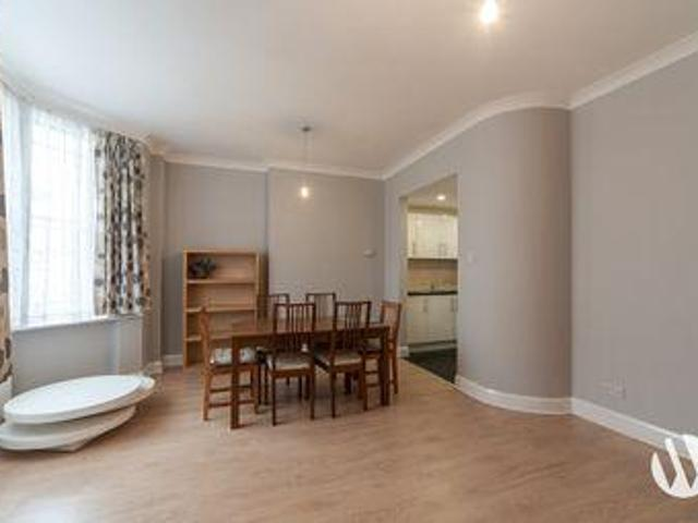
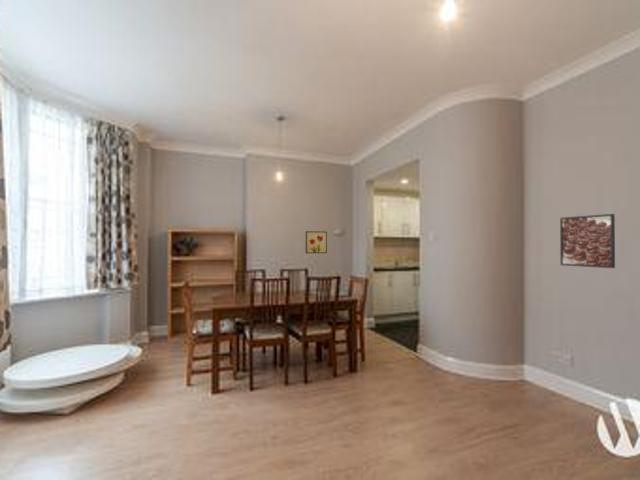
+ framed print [559,213,616,269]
+ wall art [305,230,328,254]
